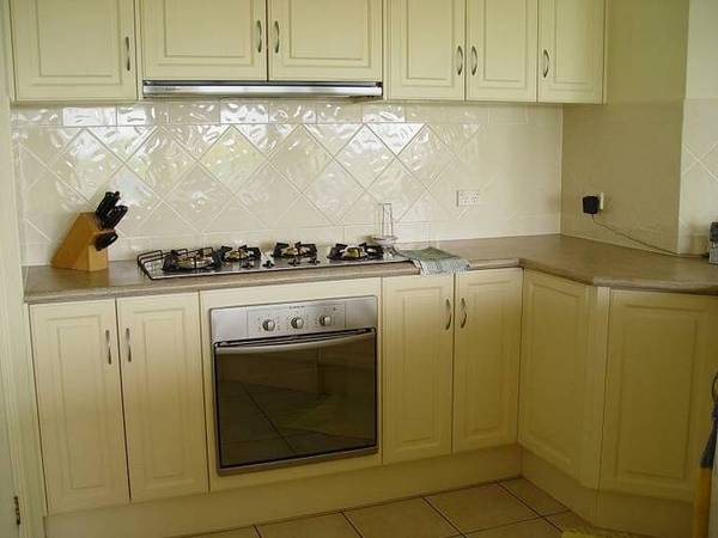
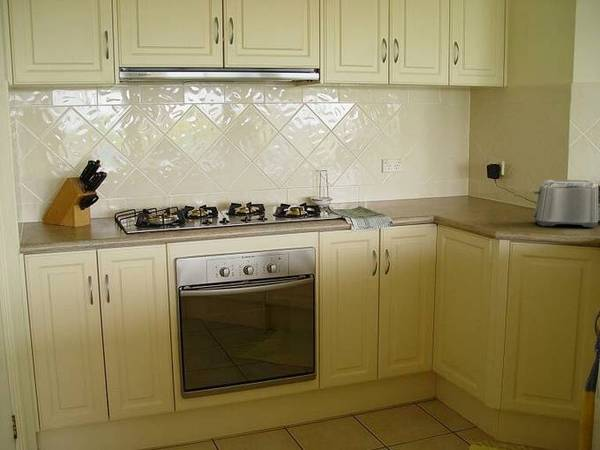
+ toaster [532,179,600,228]
